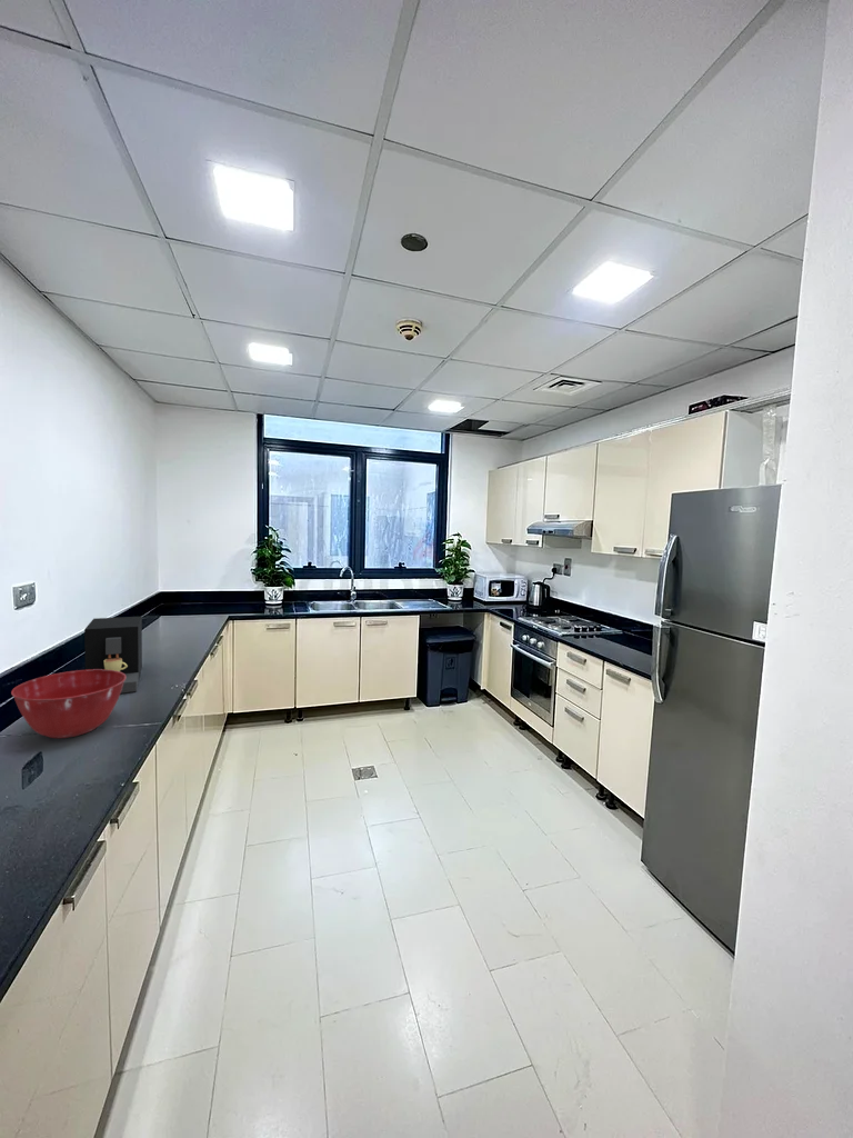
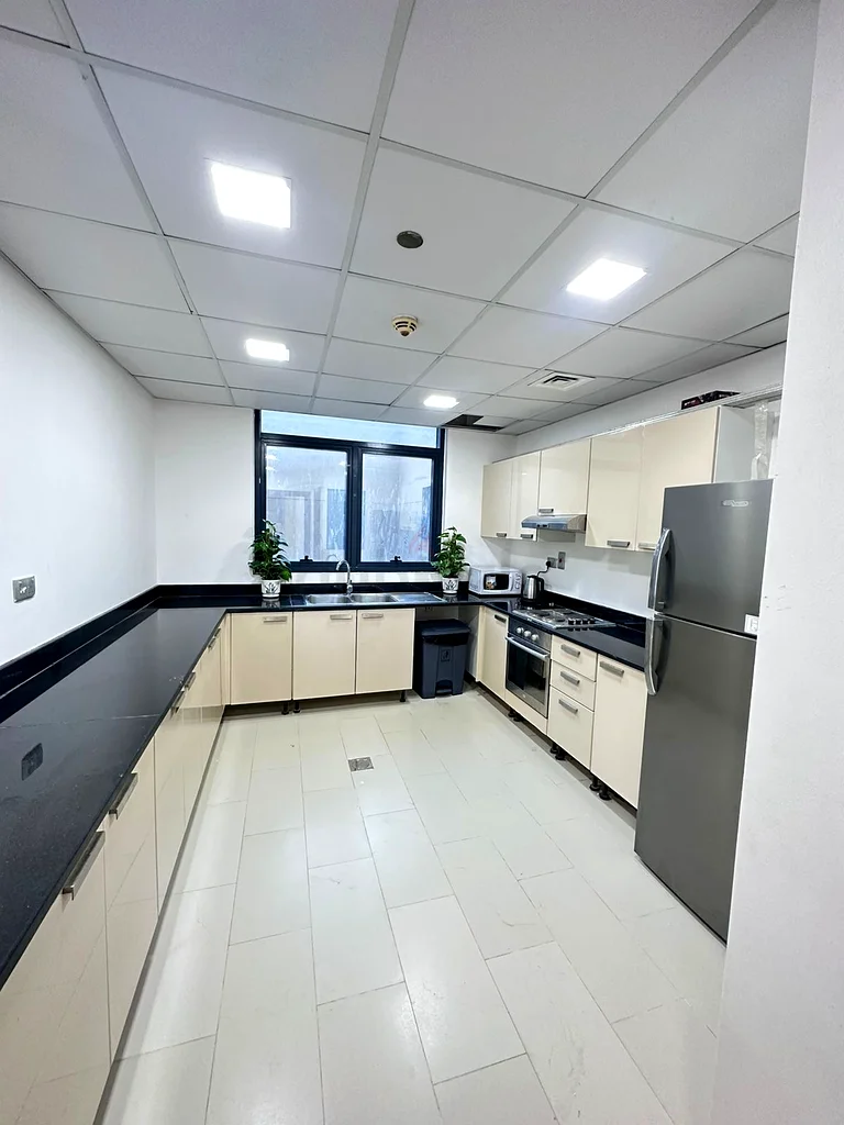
- coffee maker [83,616,143,693]
- mixing bowl [10,669,126,739]
